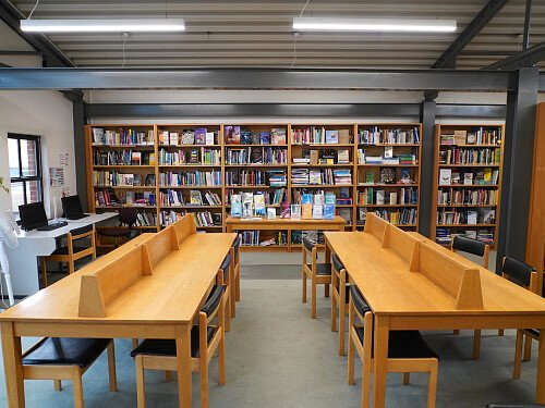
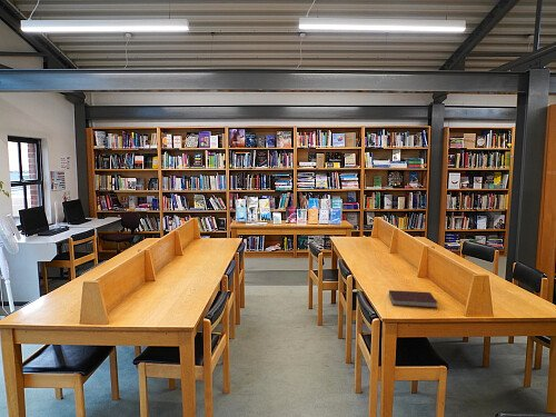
+ notebook [388,289,438,309]
